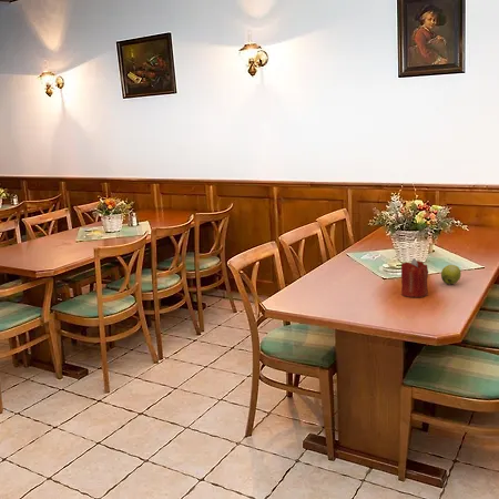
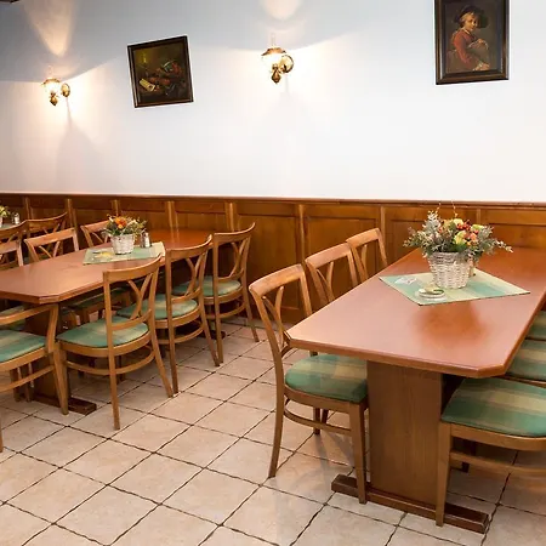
- apple [440,264,462,285]
- candle [400,257,429,298]
